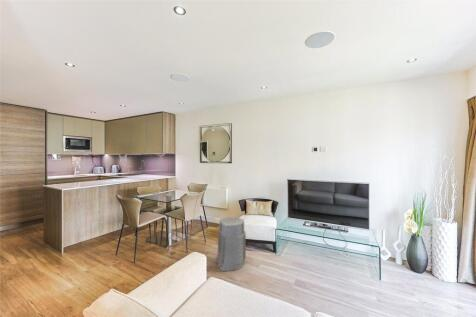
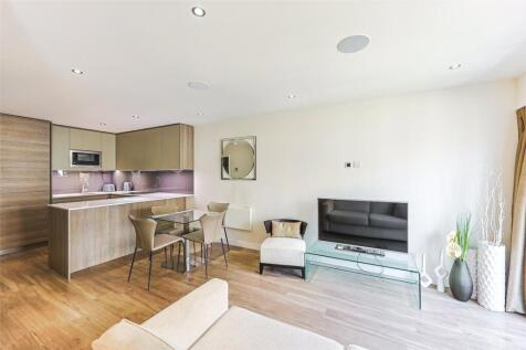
- air purifier [215,216,247,272]
